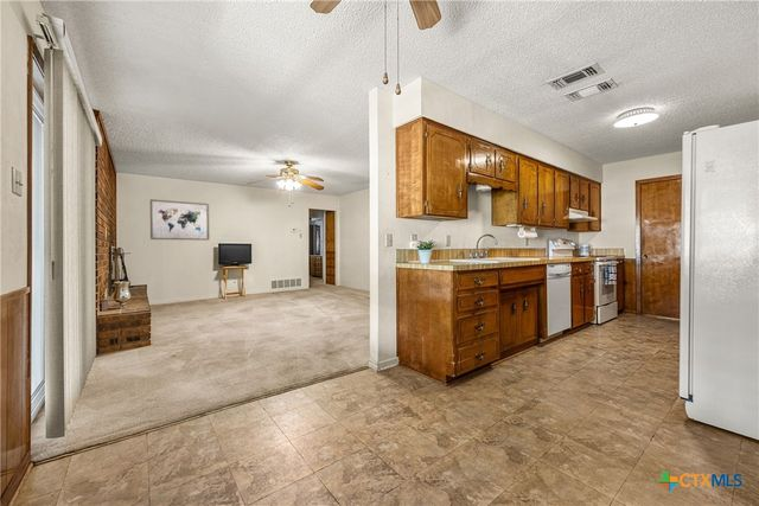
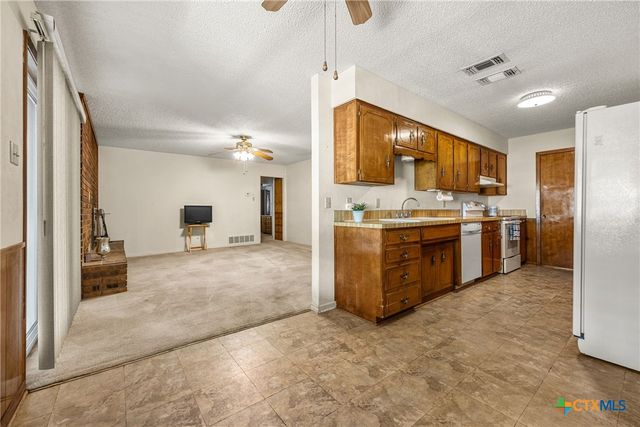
- wall art [149,198,210,242]
